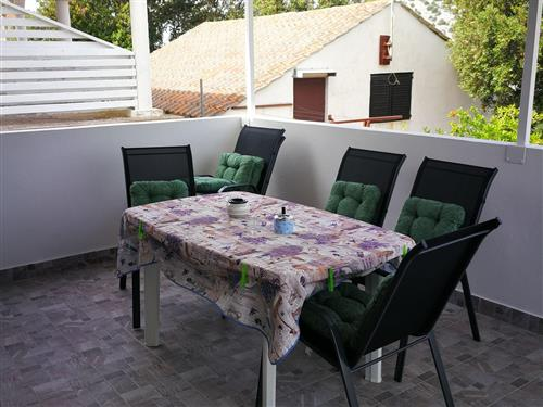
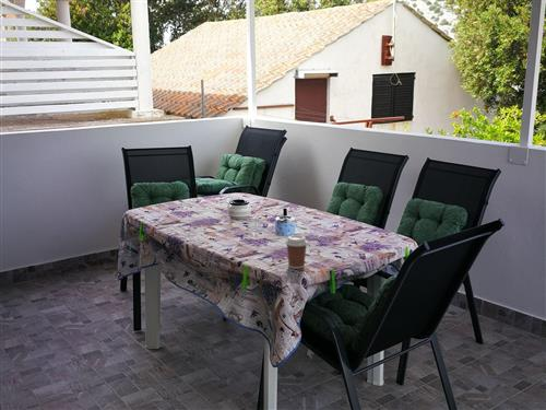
+ coffee cup [284,234,309,270]
